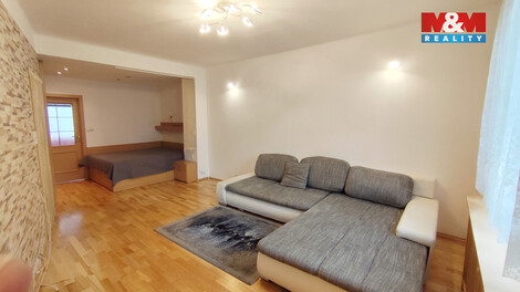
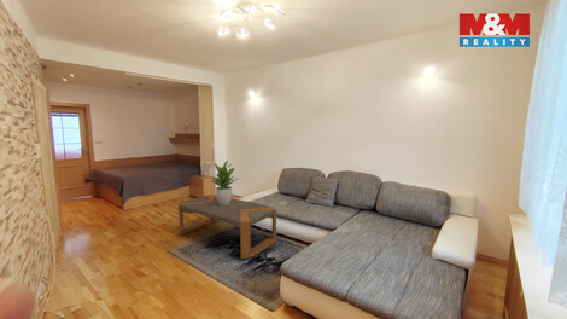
+ potted plant [210,160,238,205]
+ coffee table [177,193,277,260]
